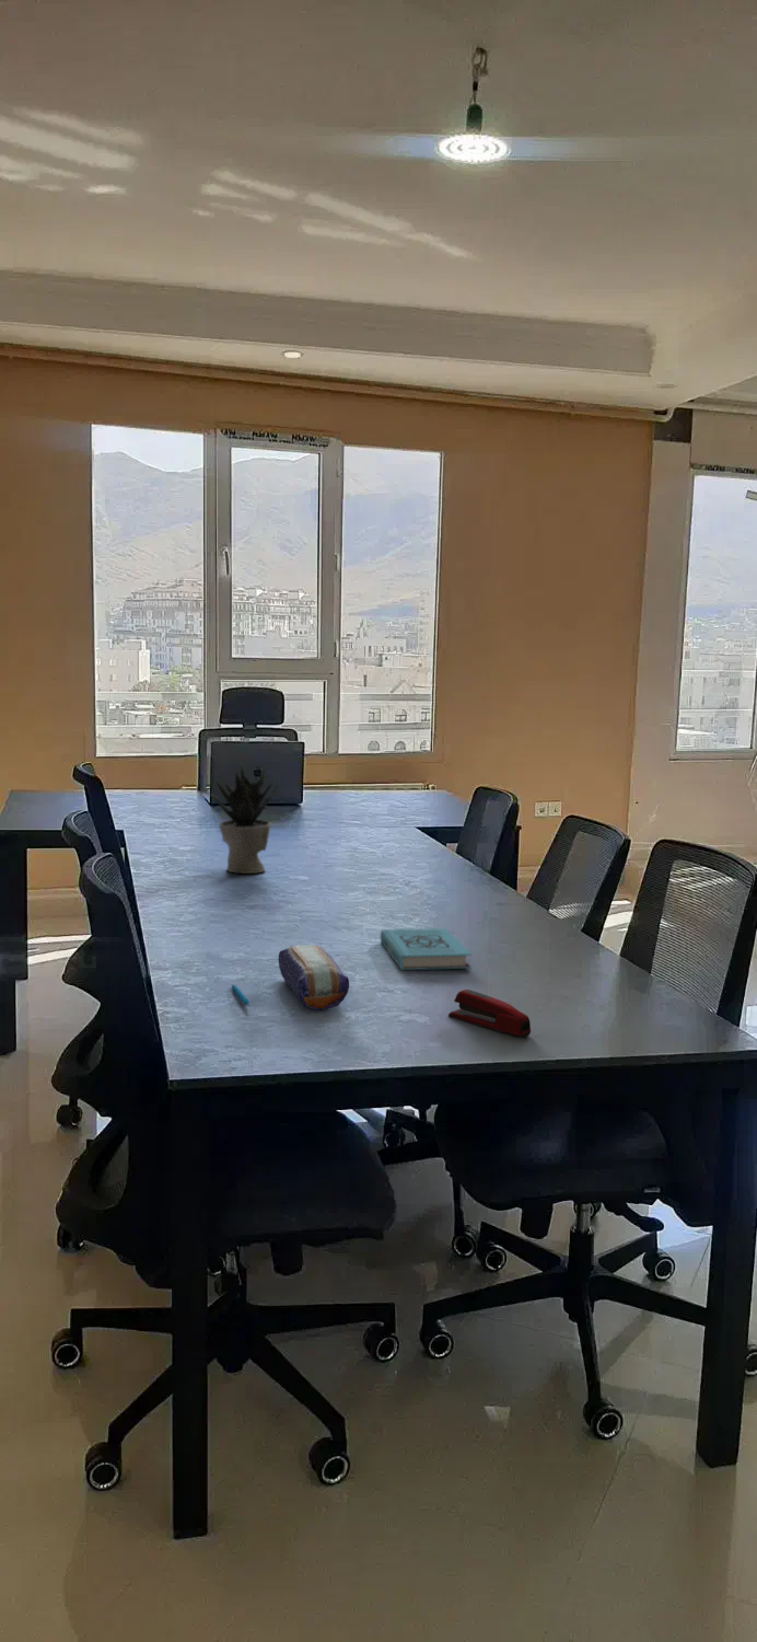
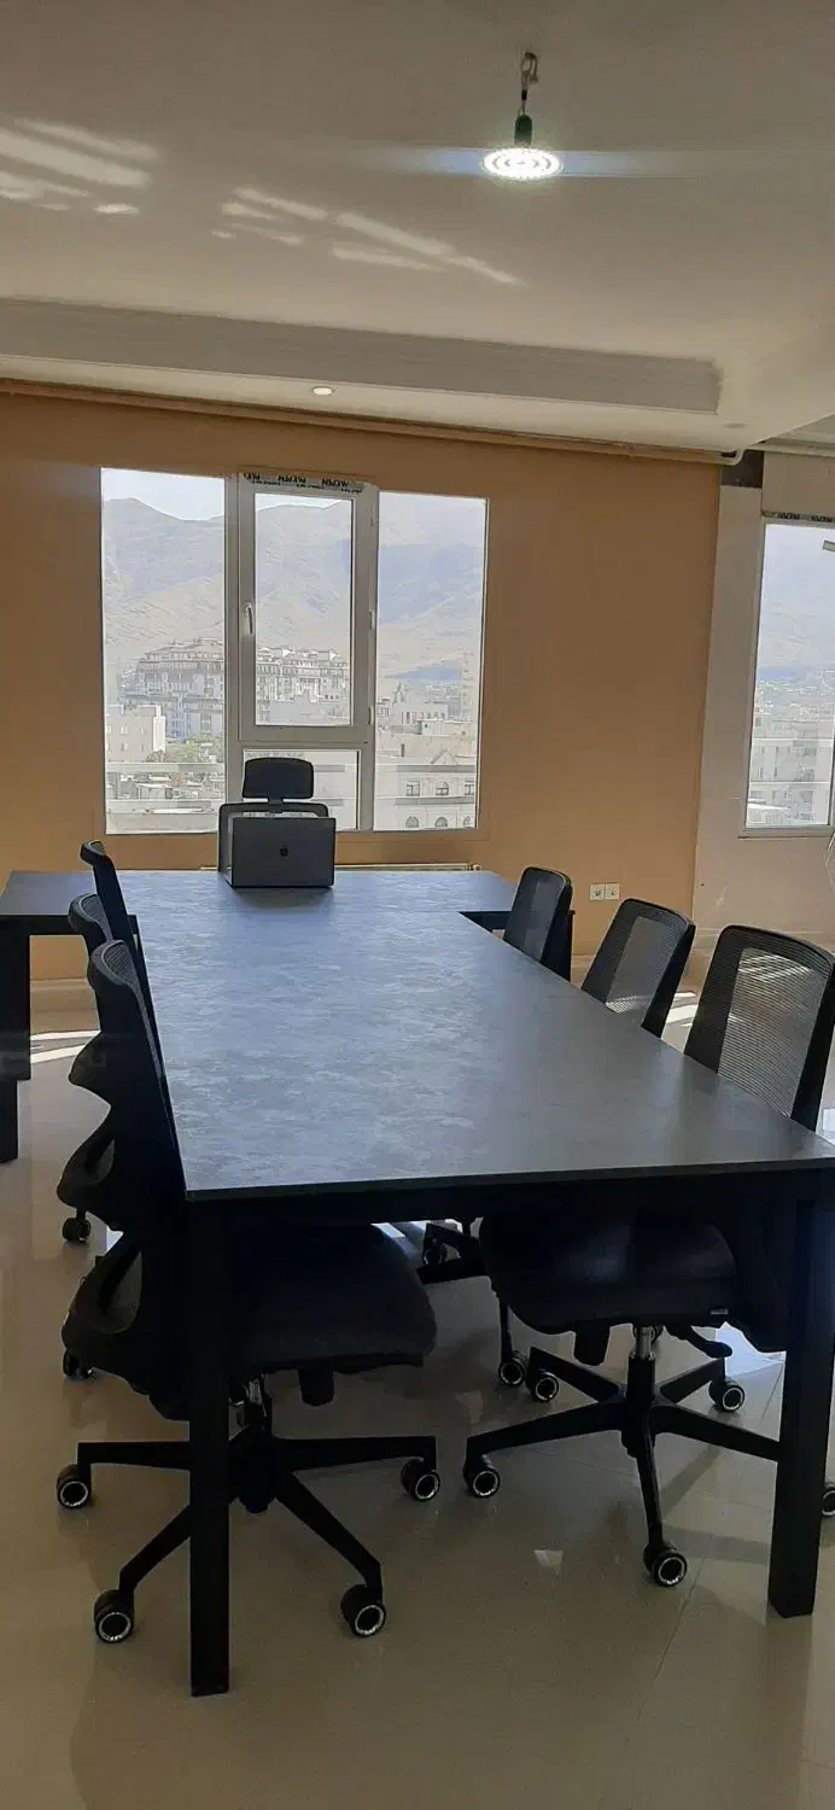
- pen [231,984,251,1006]
- potted plant [203,761,280,875]
- pencil case [278,945,350,1011]
- book [380,927,473,971]
- stapler [447,988,532,1038]
